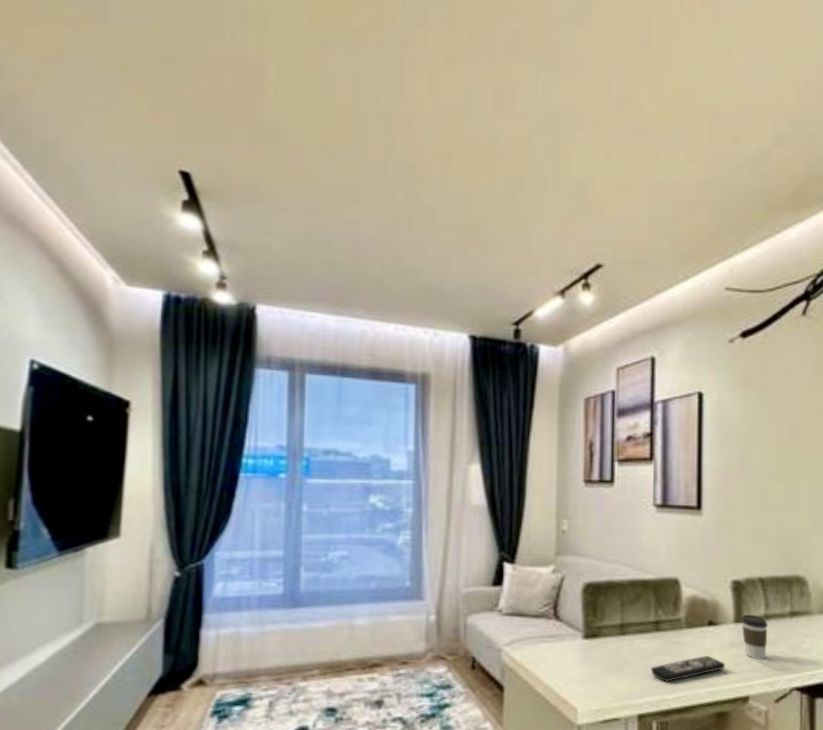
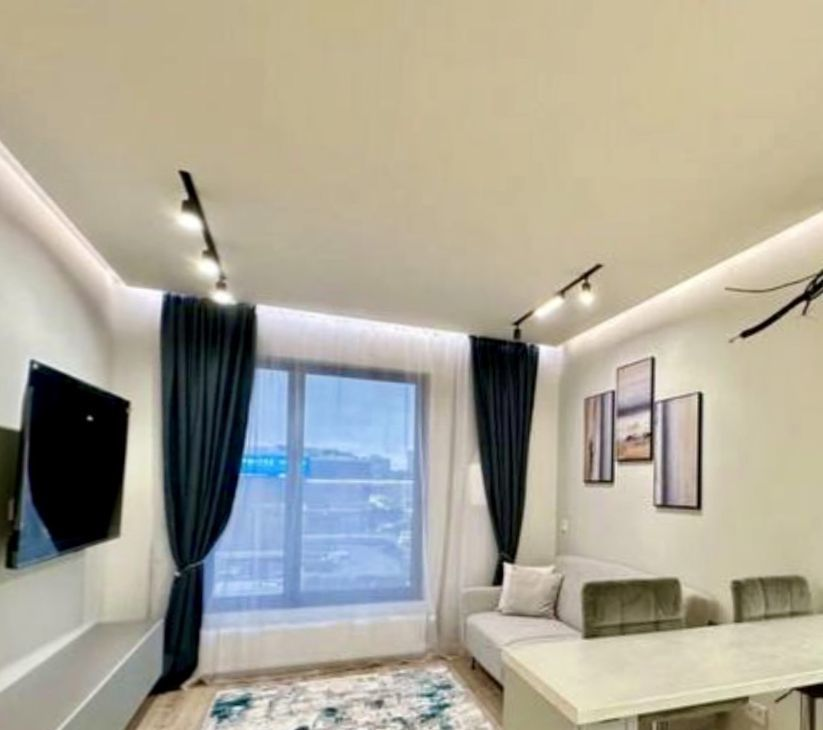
- remote control [650,655,726,683]
- coffee cup [740,614,769,660]
